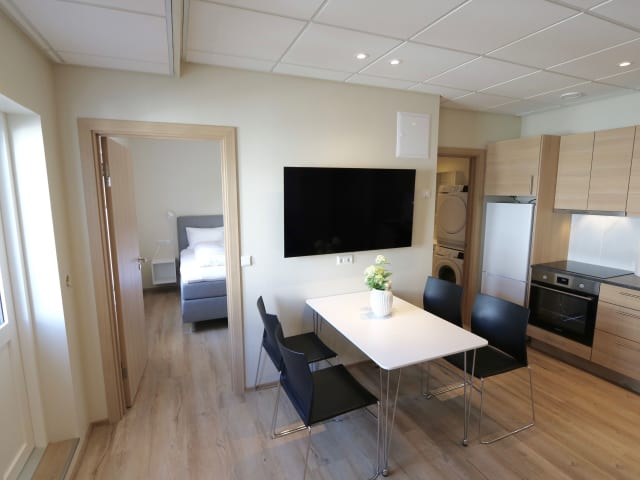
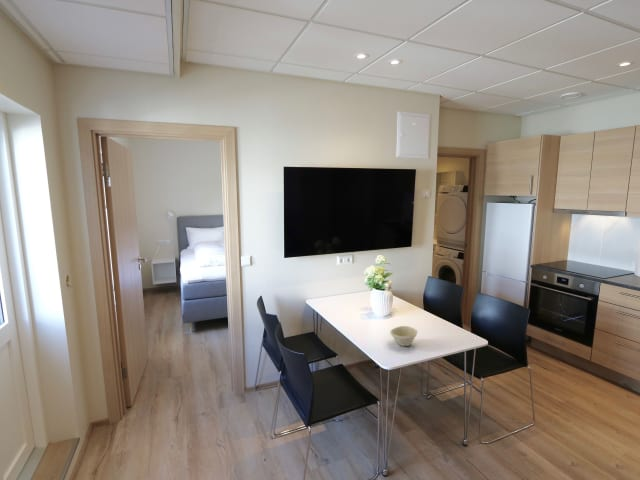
+ bowl [389,325,419,347]
